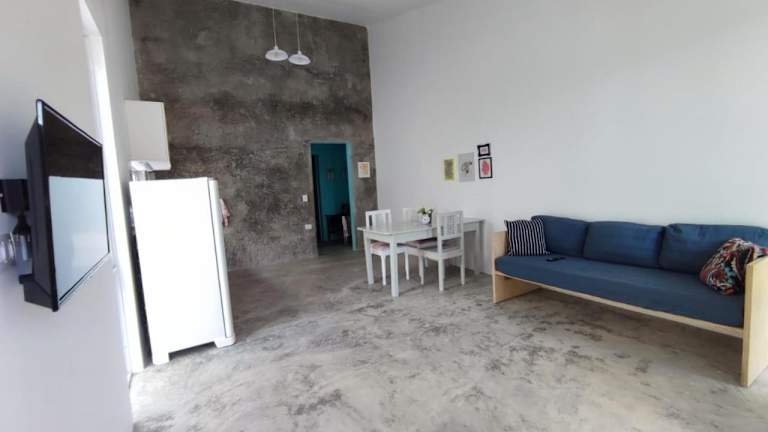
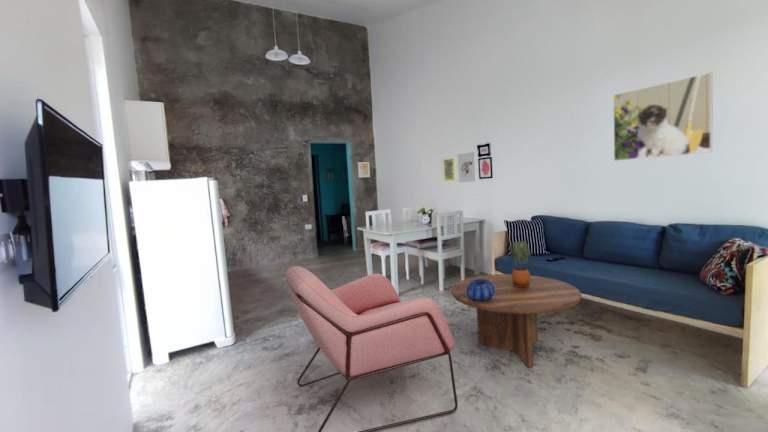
+ potted plant [509,240,534,288]
+ decorative bowl [466,279,496,302]
+ armchair [285,265,459,432]
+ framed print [612,71,714,162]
+ coffee table [450,273,582,368]
